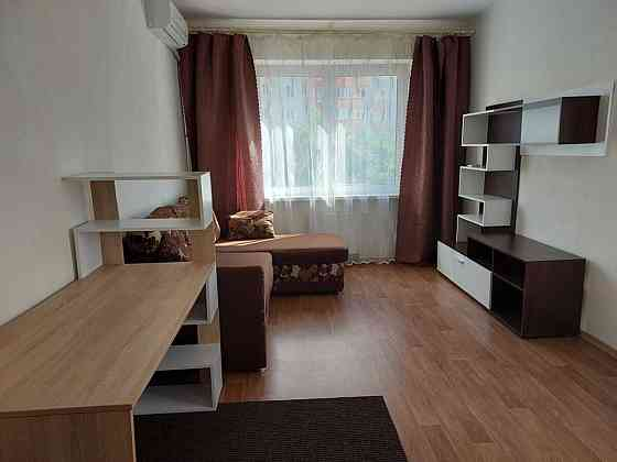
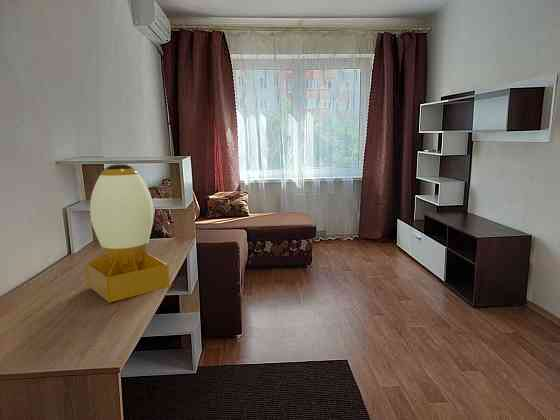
+ desk lamp [85,163,171,304]
